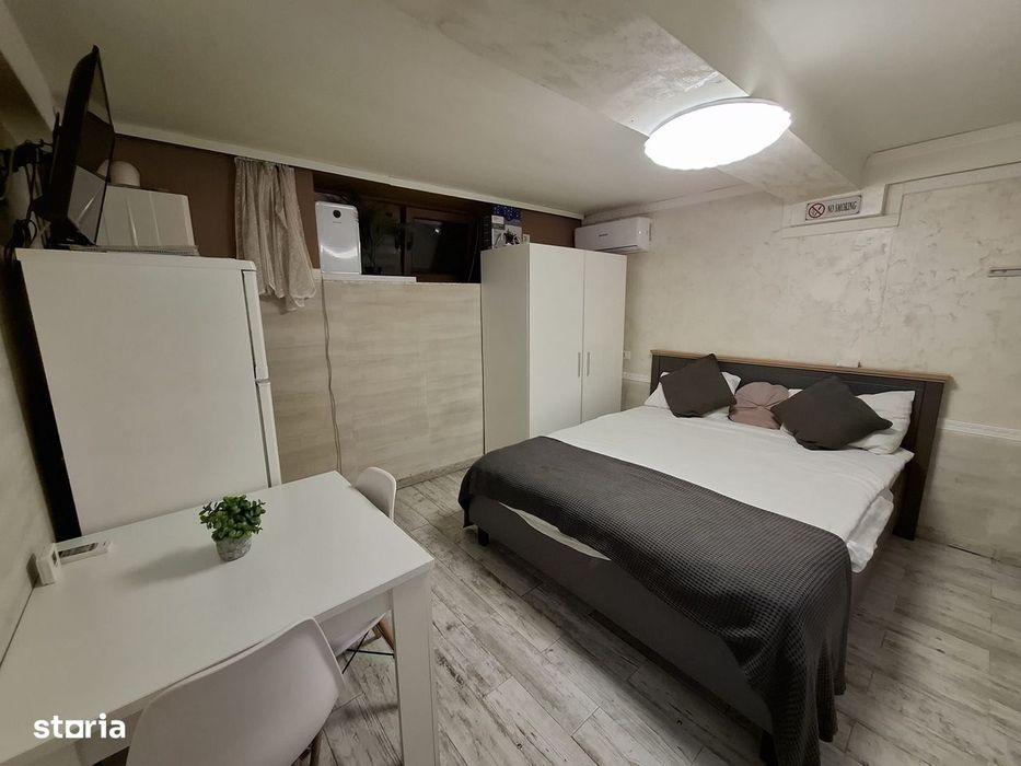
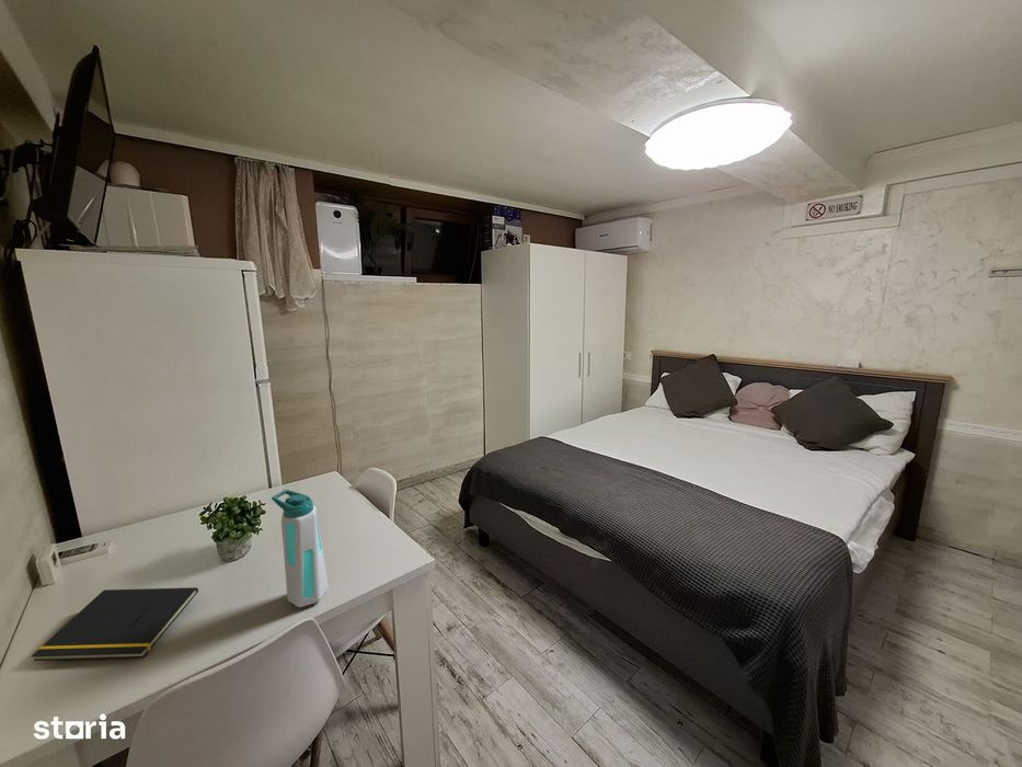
+ water bottle [271,489,330,608]
+ notepad [31,586,199,662]
